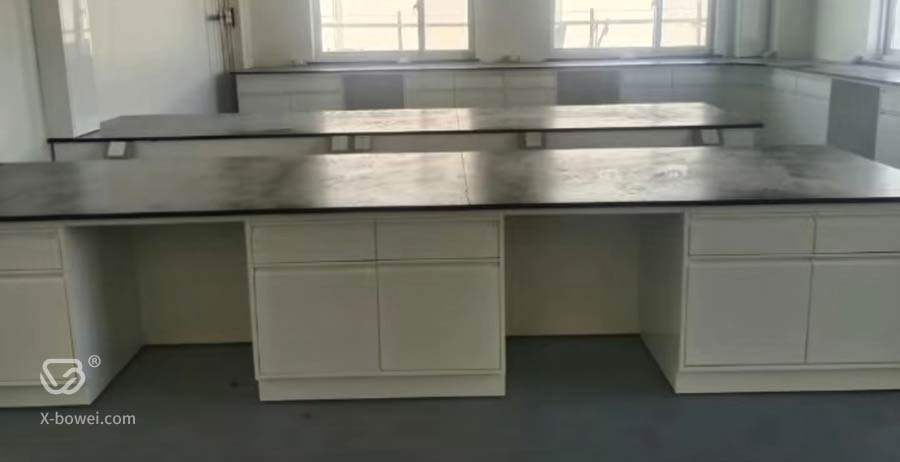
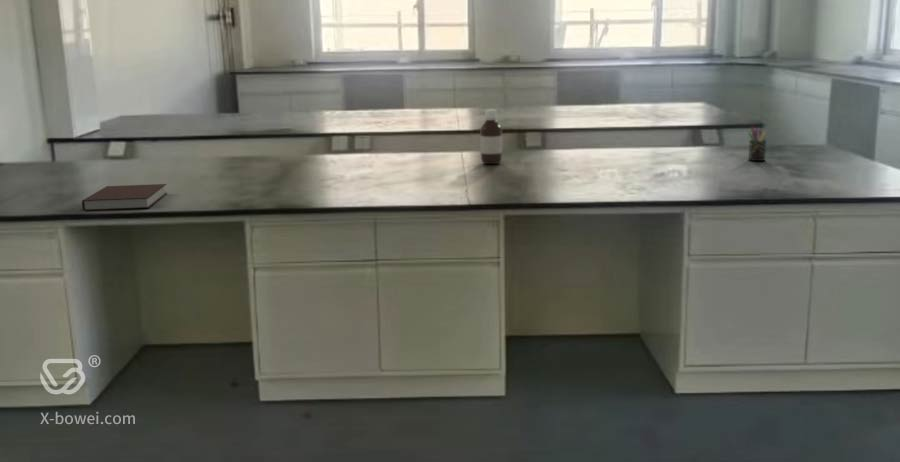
+ notebook [81,183,168,212]
+ bottle [479,109,503,165]
+ pen holder [747,125,767,162]
